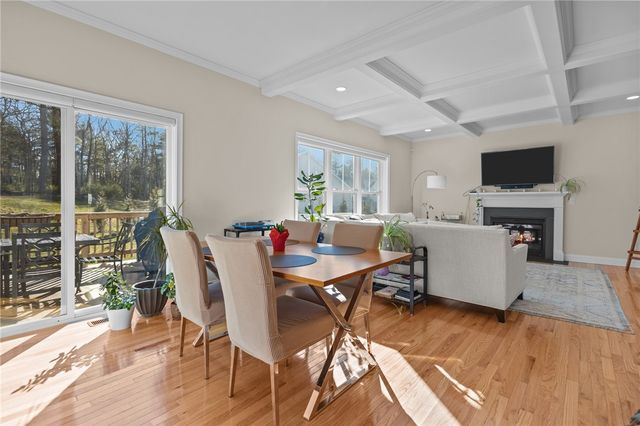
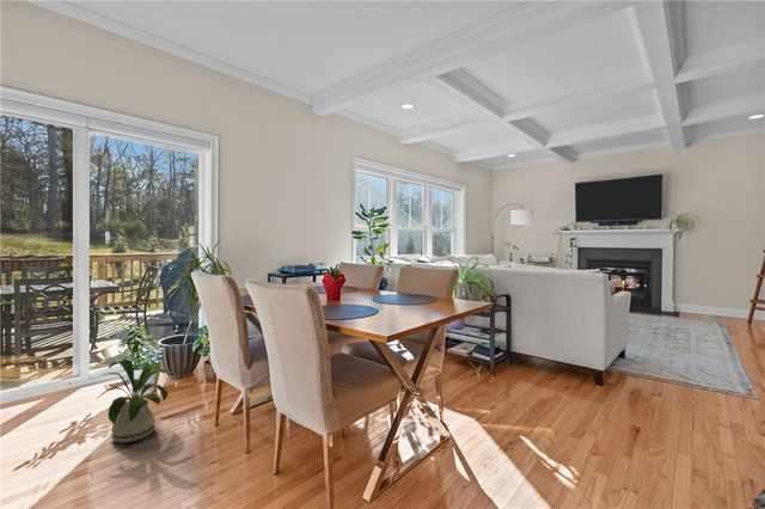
+ house plant [94,358,170,443]
